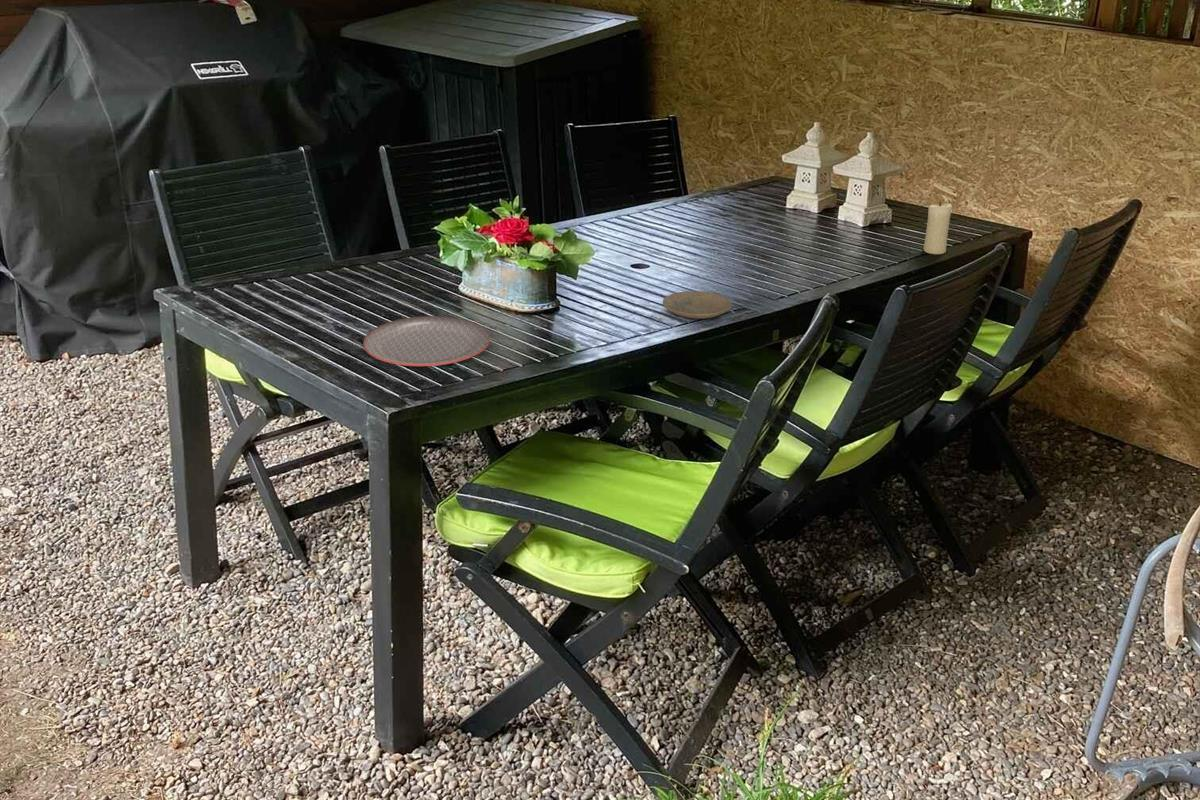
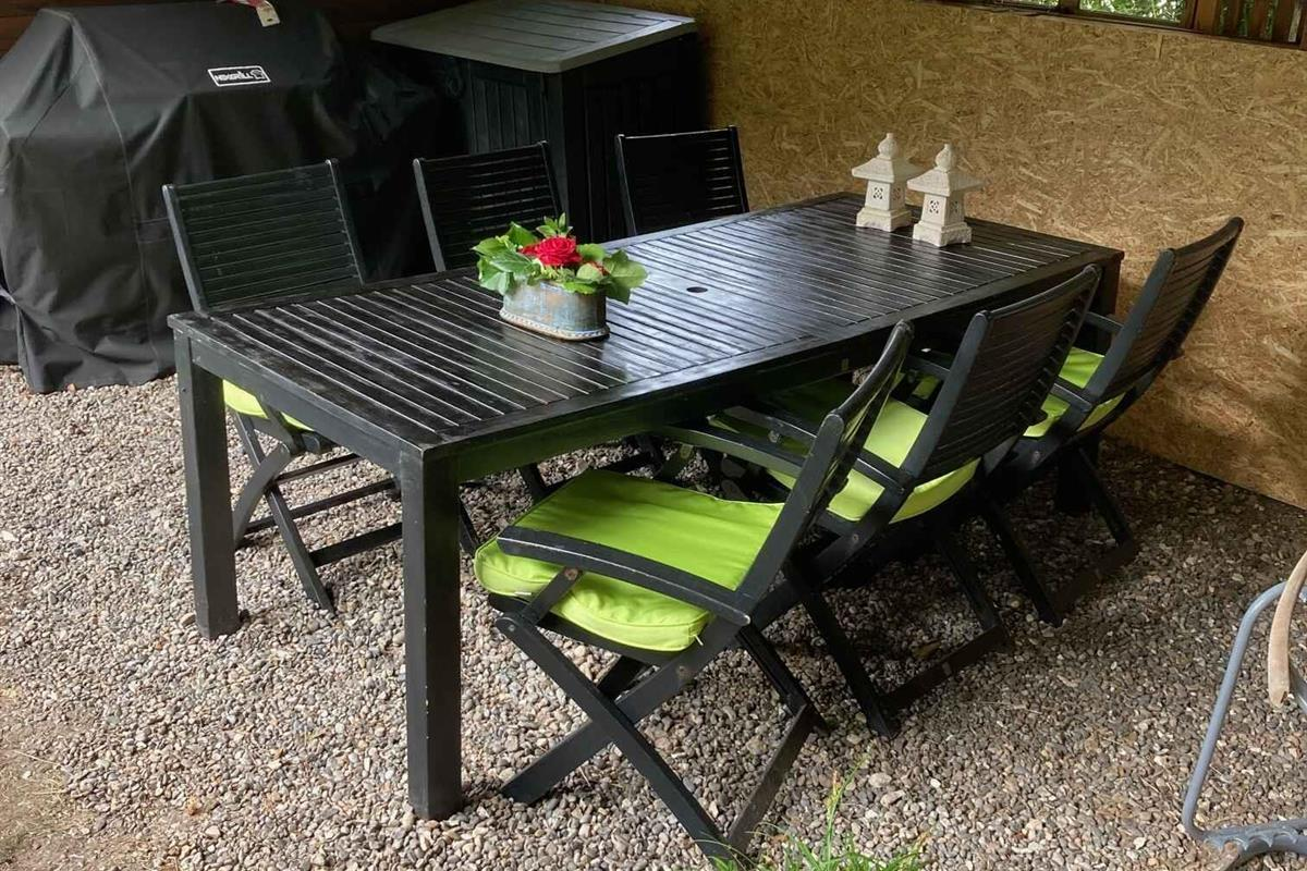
- plate [362,315,491,367]
- plate [662,290,732,320]
- candle [923,201,953,255]
